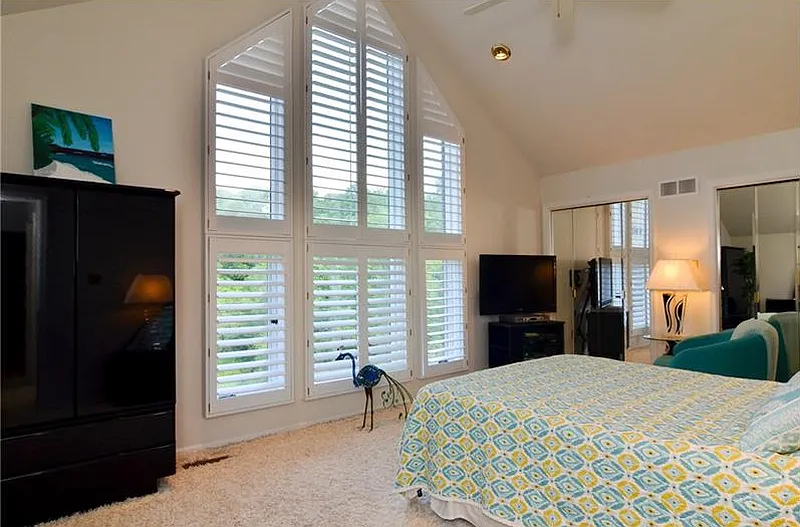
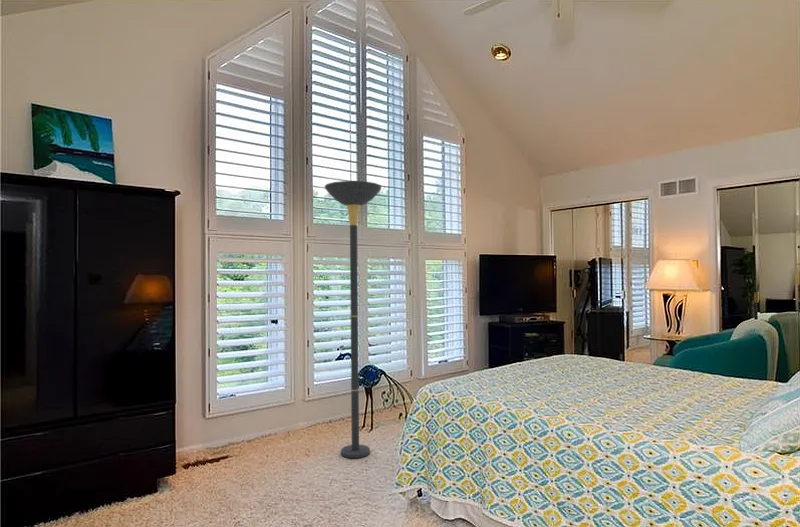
+ floor lamp [324,180,382,459]
